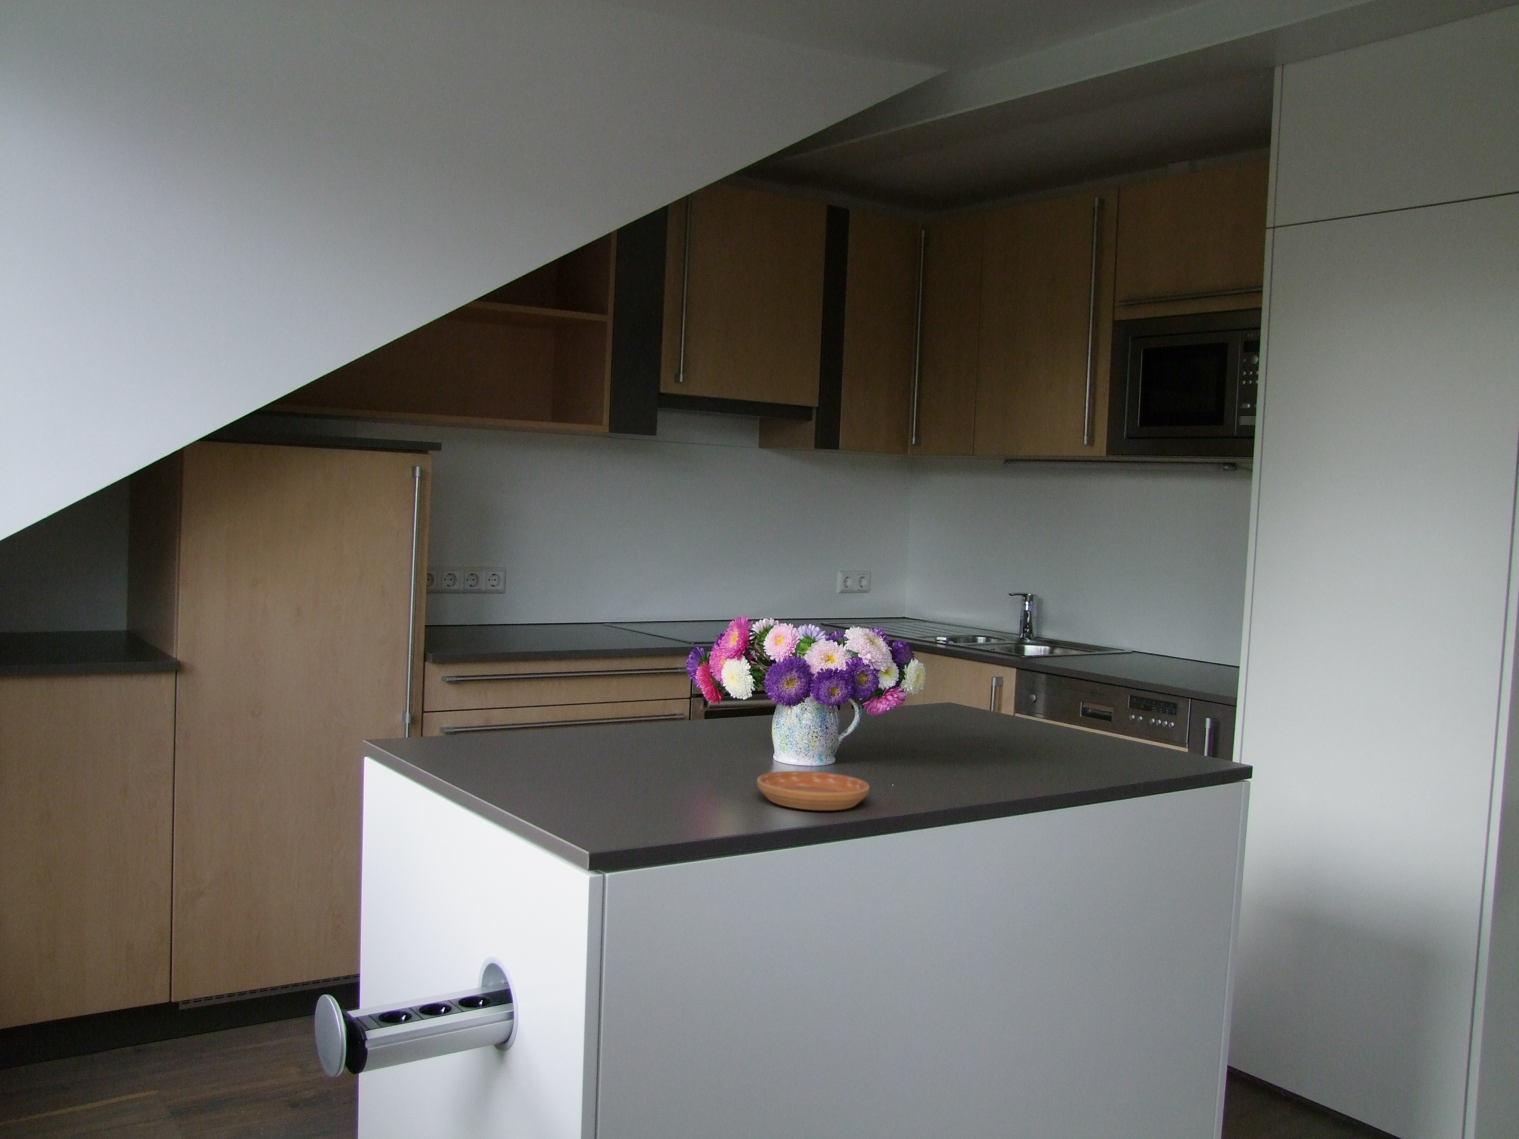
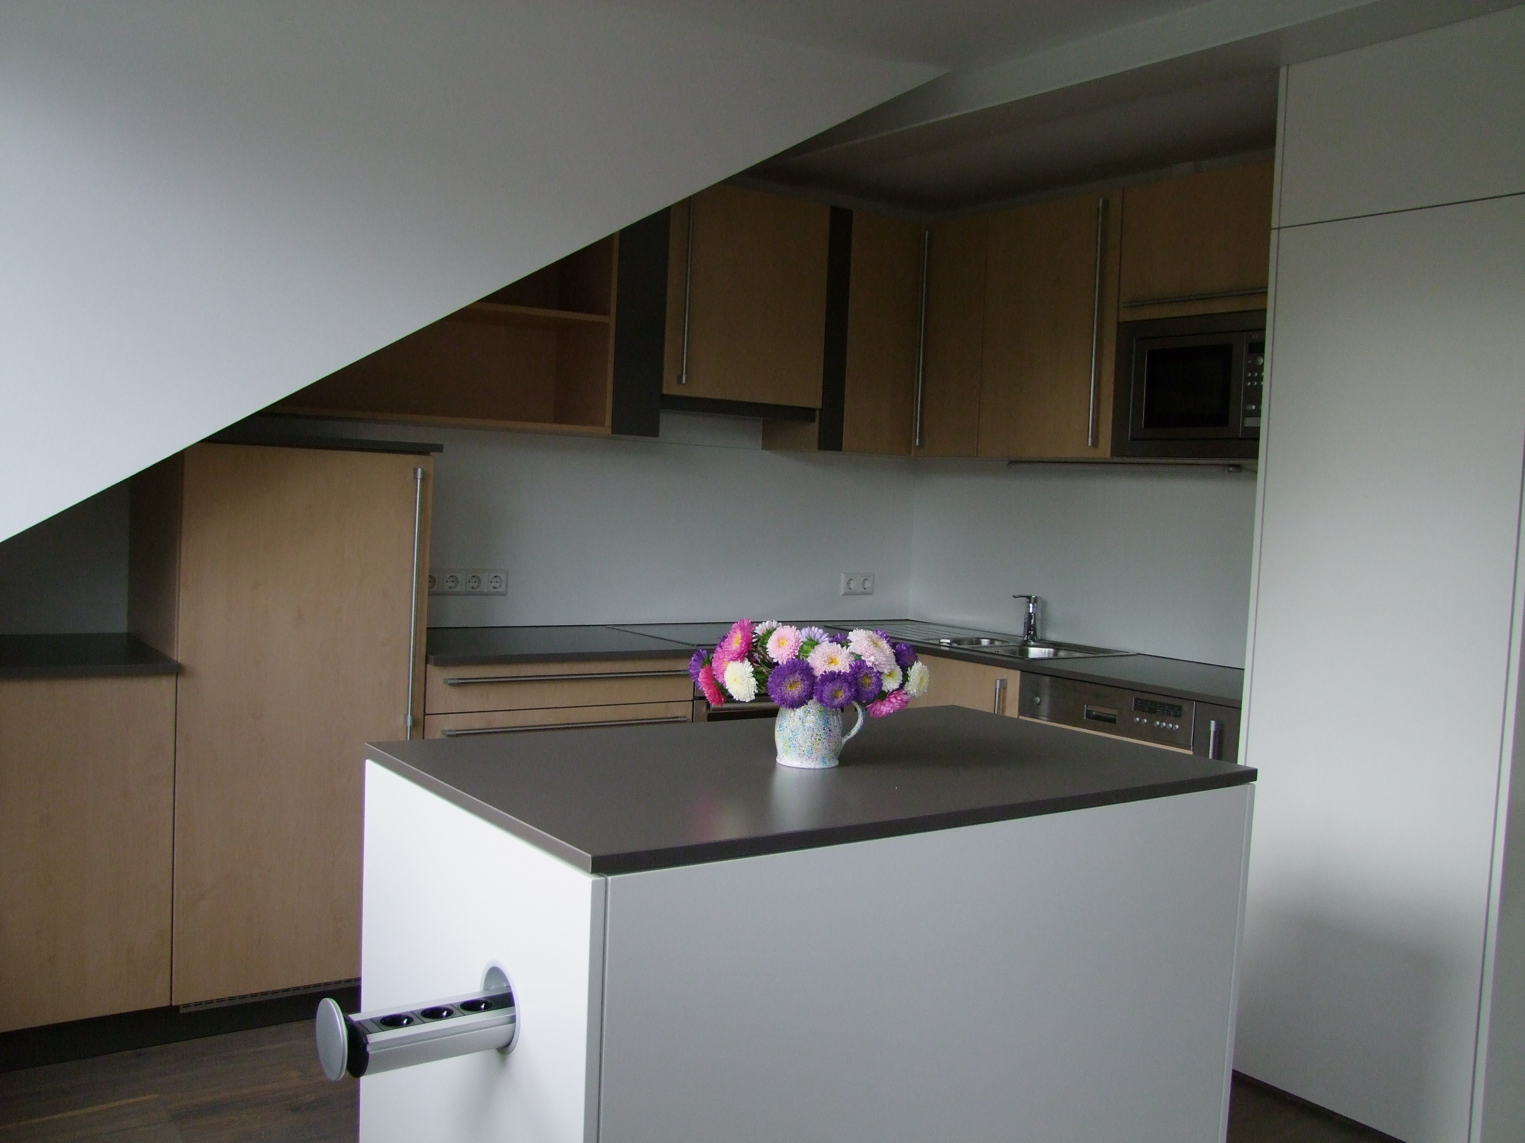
- saucer [756,770,870,811]
